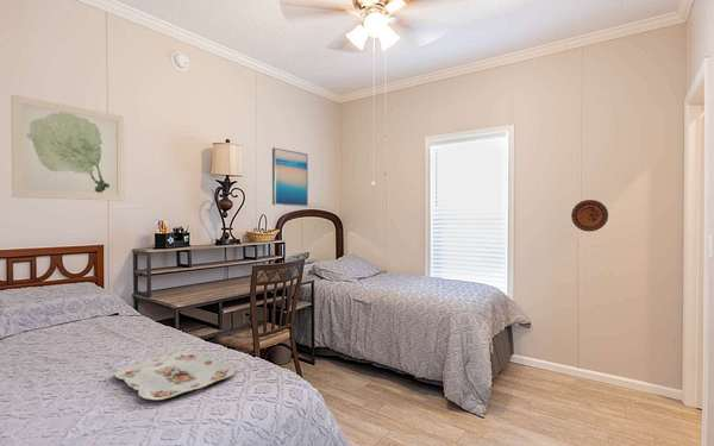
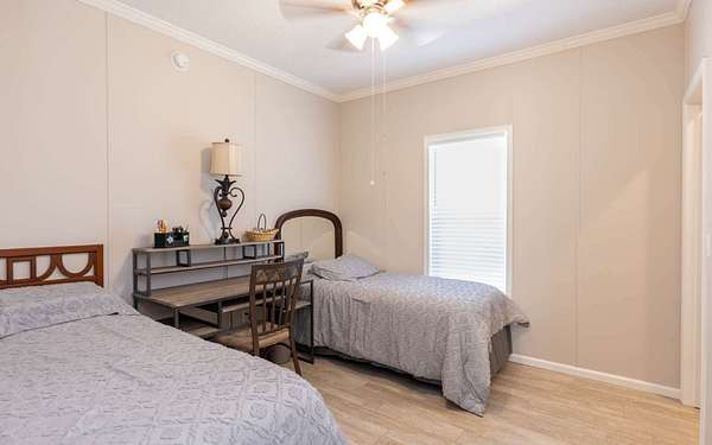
- decorative plate [570,199,609,232]
- wall art [271,146,309,207]
- serving tray [113,350,236,401]
- wall art [10,94,126,202]
